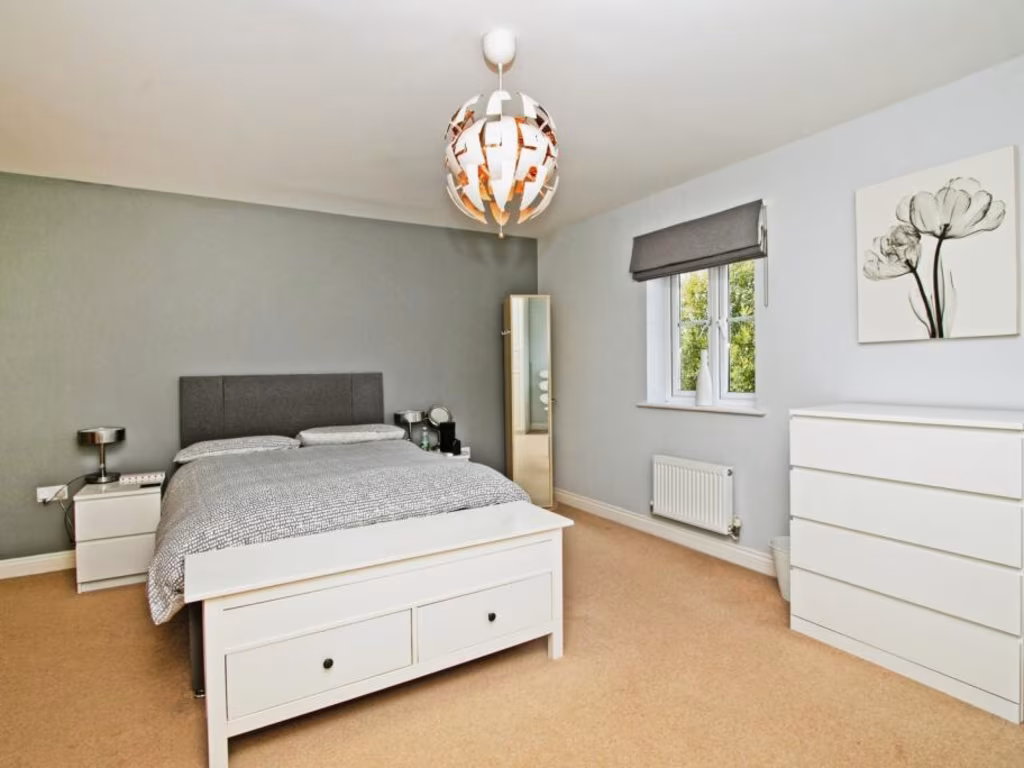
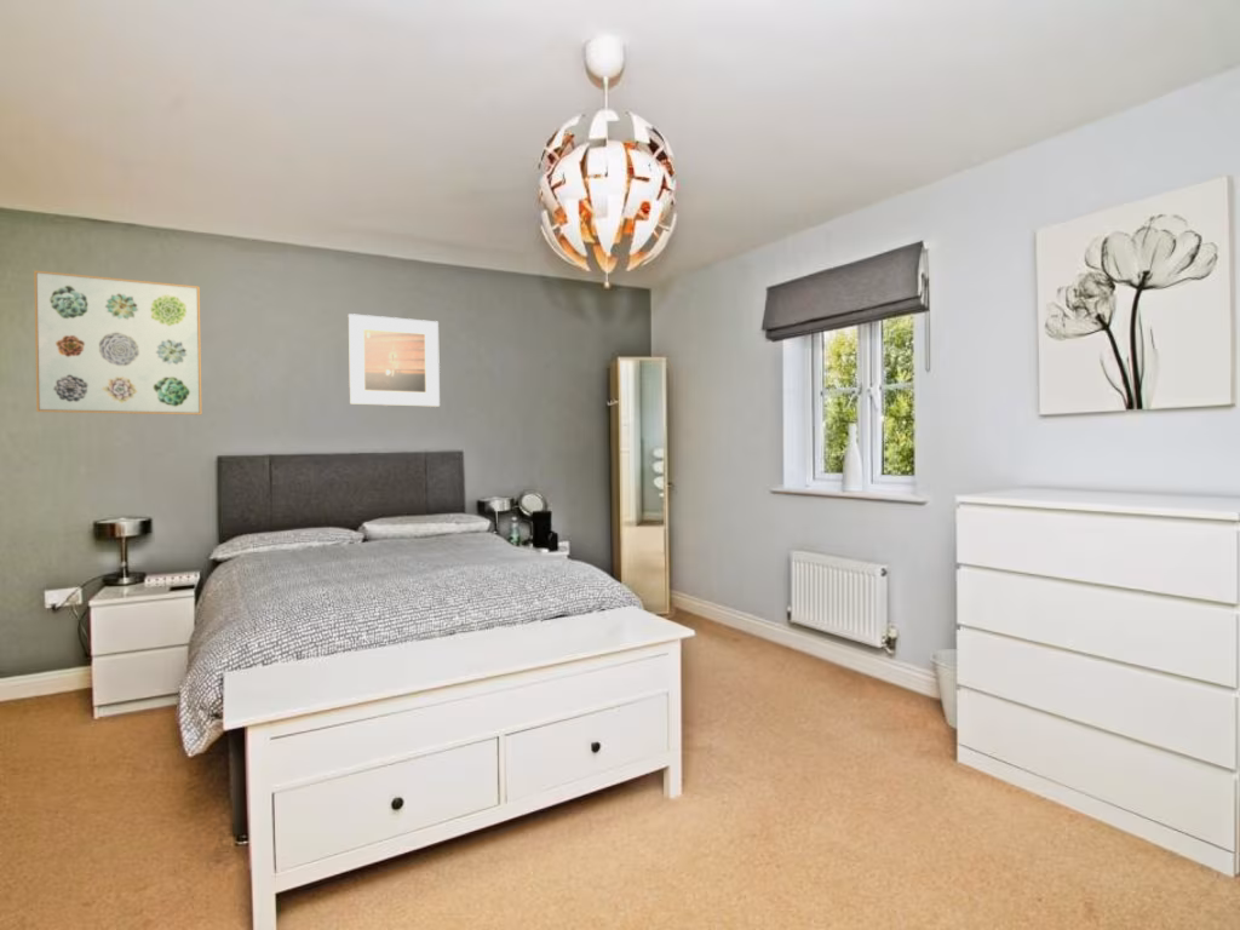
+ wall art [33,270,202,415]
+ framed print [346,312,441,408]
